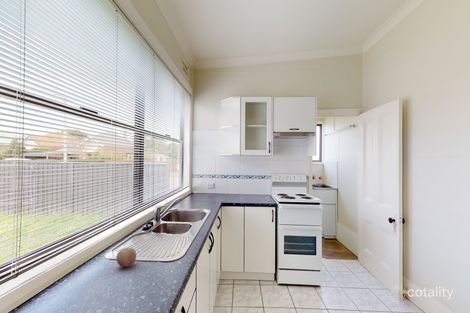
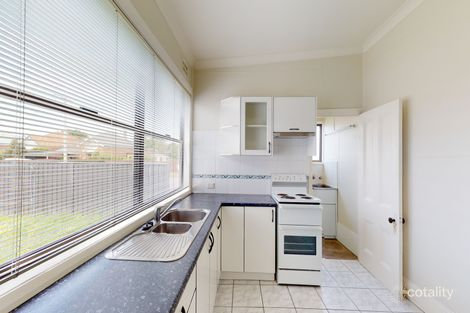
- fruit [115,247,138,268]
